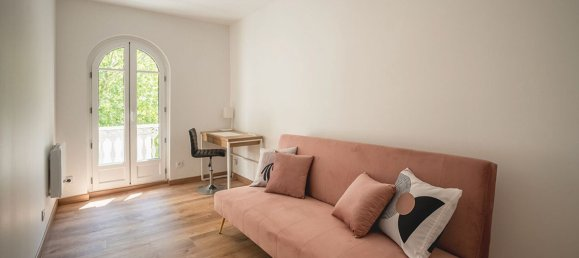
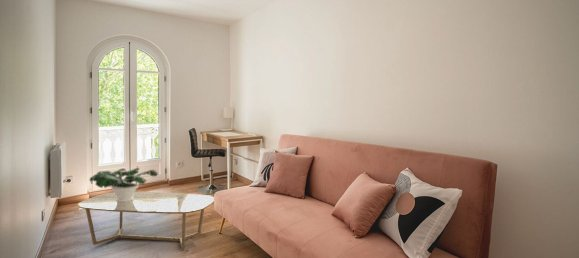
+ coffee table [76,191,215,251]
+ potted plant [88,167,159,201]
